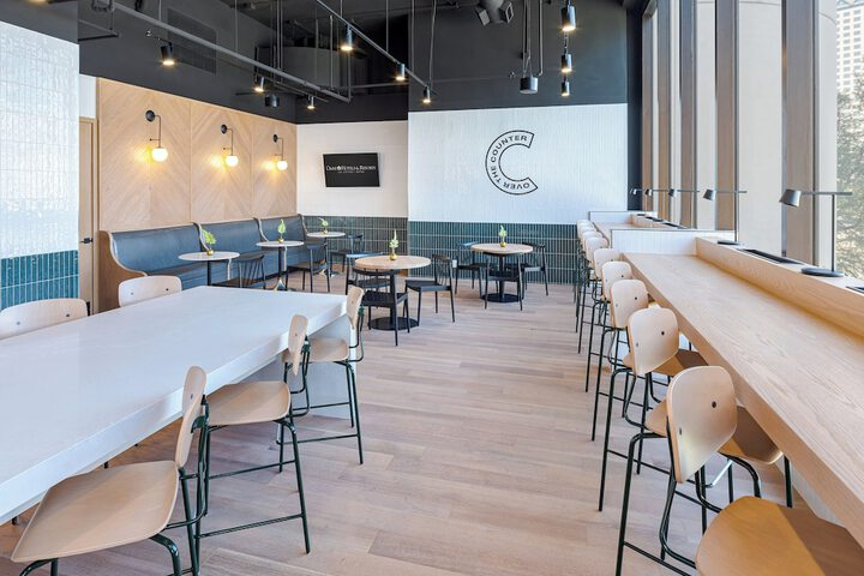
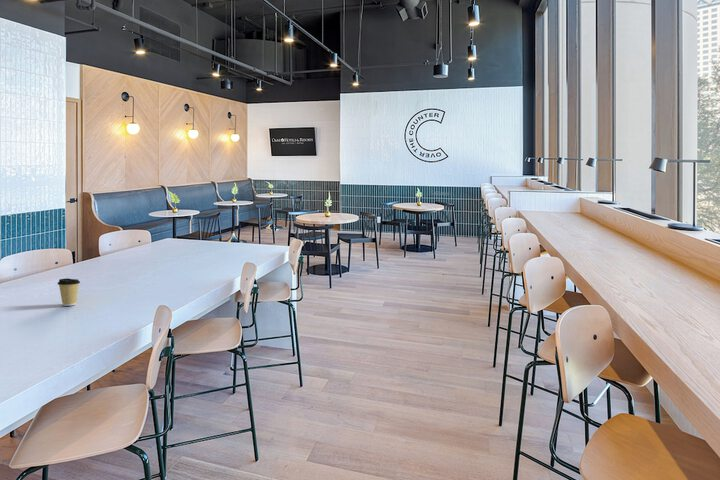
+ coffee cup [57,277,81,307]
